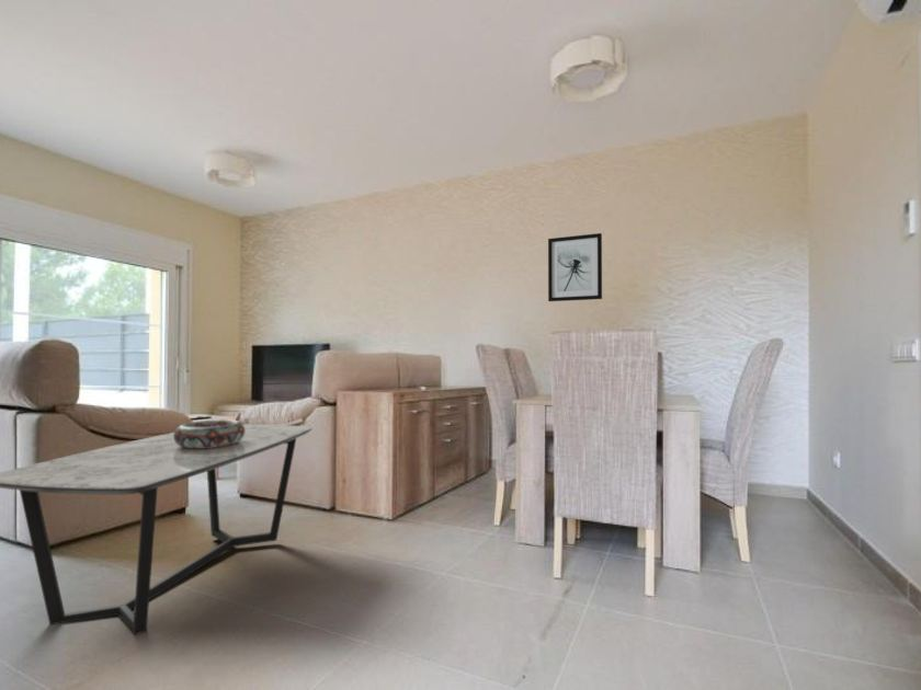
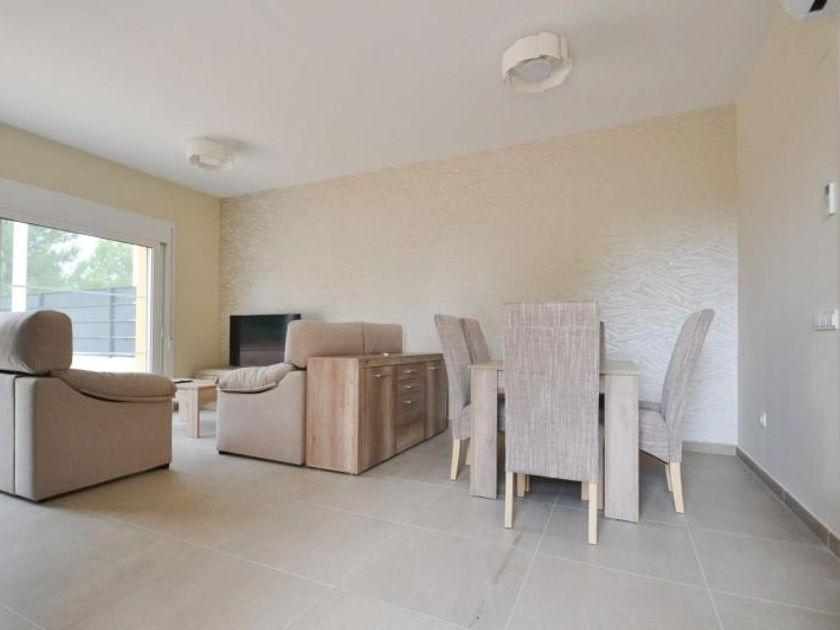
- wall art [547,232,603,302]
- coffee table [0,423,314,636]
- decorative bowl [173,418,246,448]
